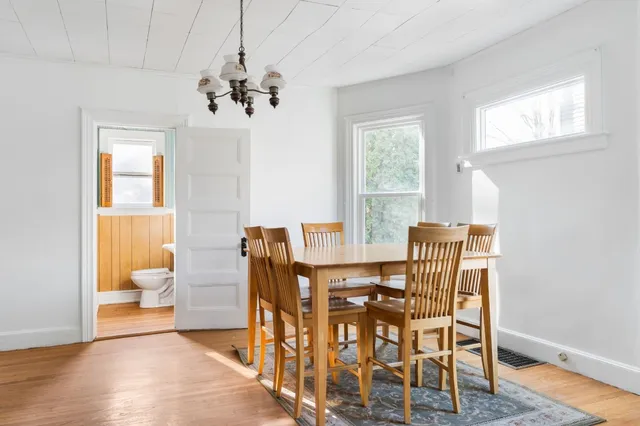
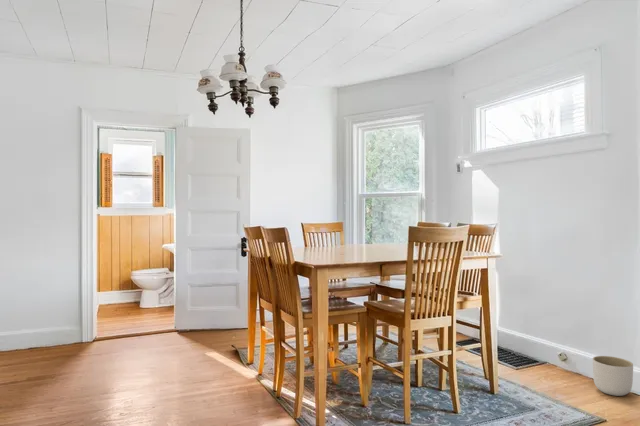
+ planter [592,355,634,397]
